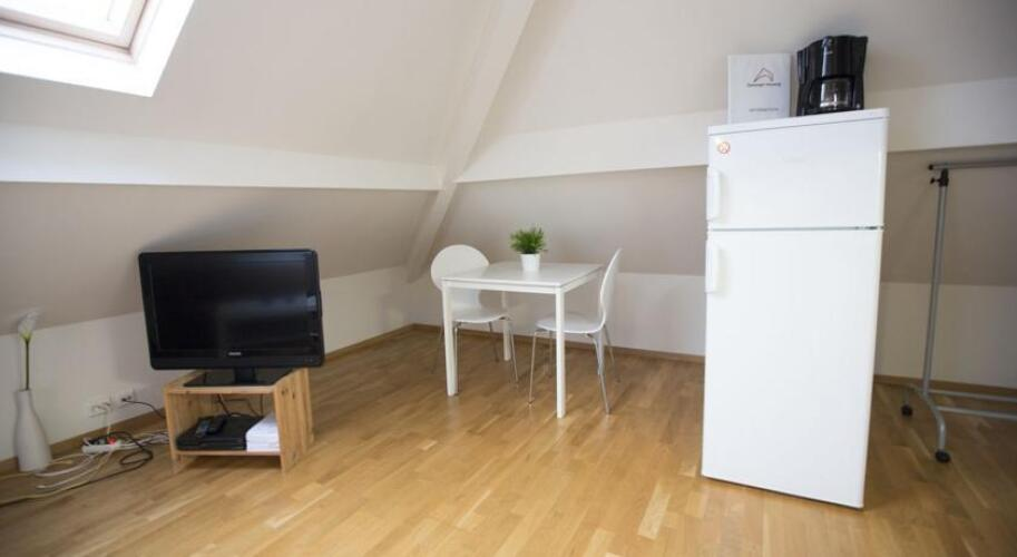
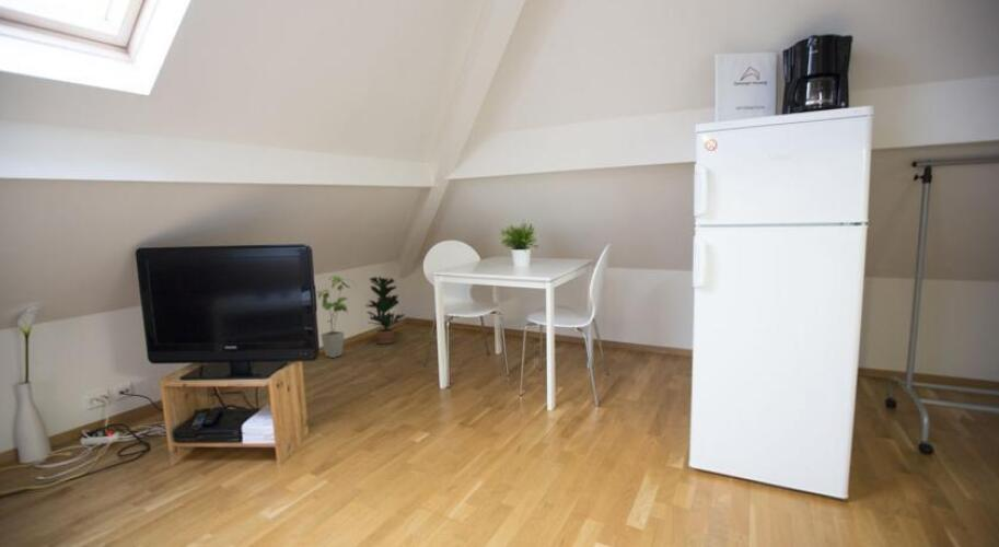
+ house plant [315,275,357,359]
+ potted plant [364,276,406,345]
